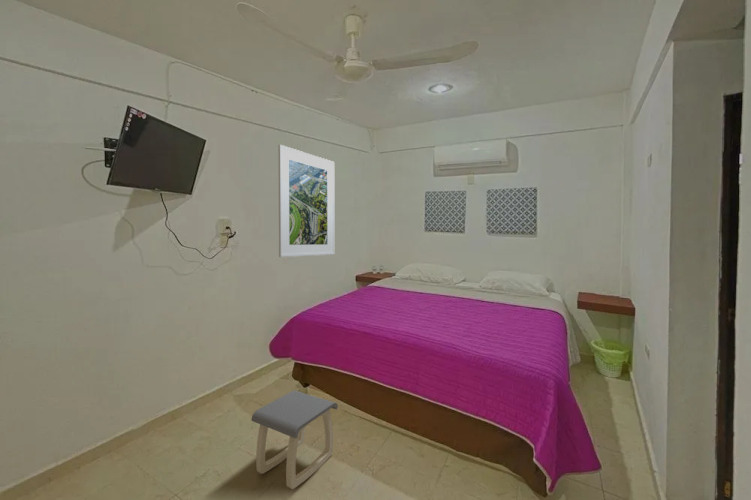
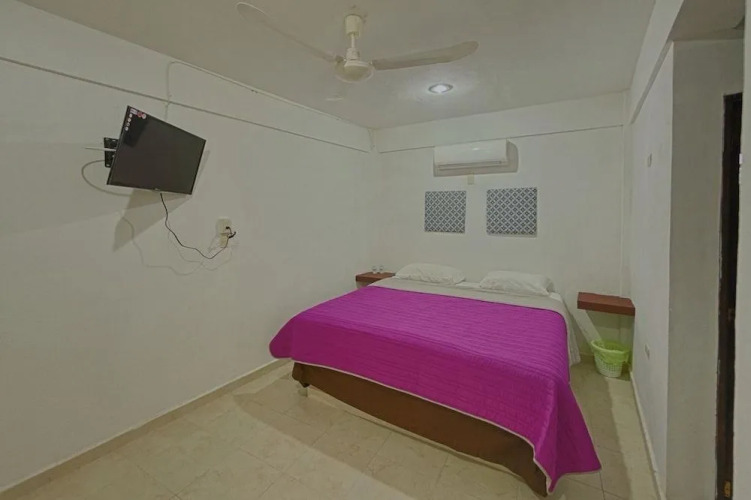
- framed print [277,144,335,258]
- stool [250,389,339,490]
